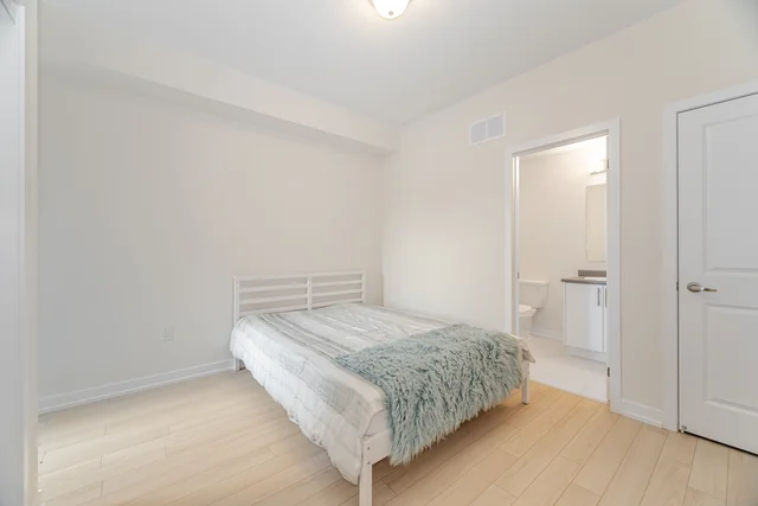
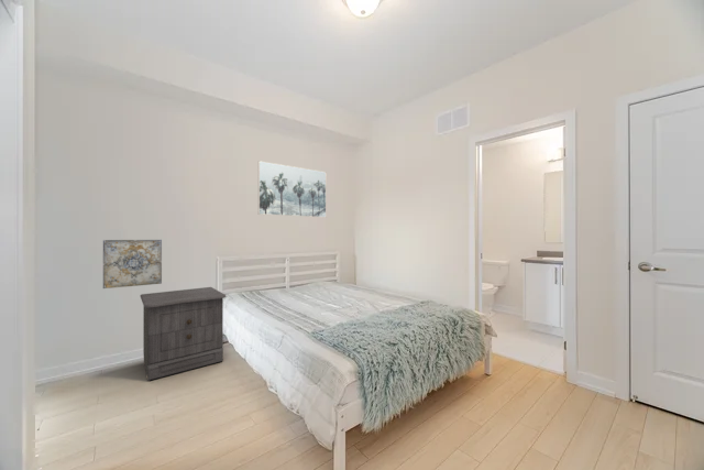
+ wall art [102,239,163,289]
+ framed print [257,160,327,218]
+ nightstand [140,286,227,381]
